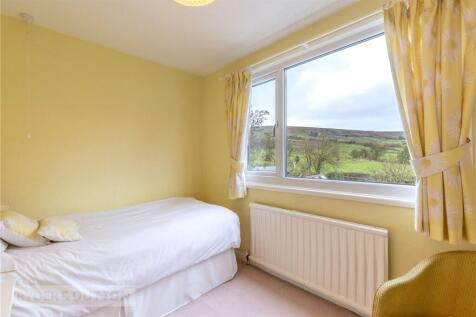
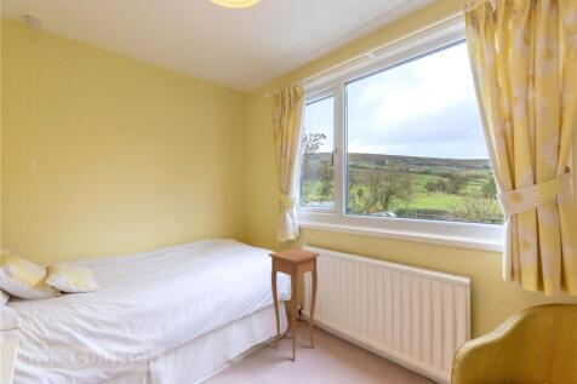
+ side table [268,247,321,362]
